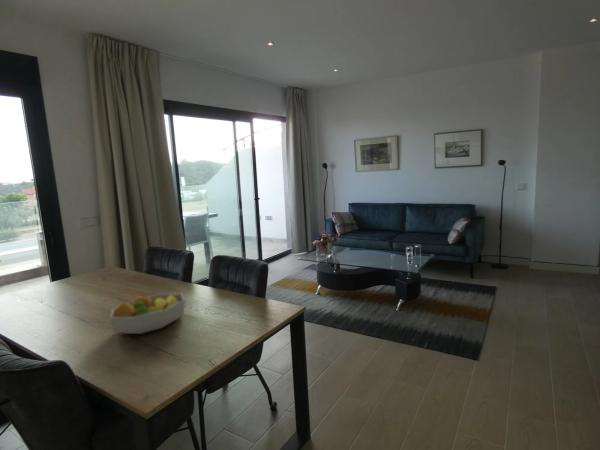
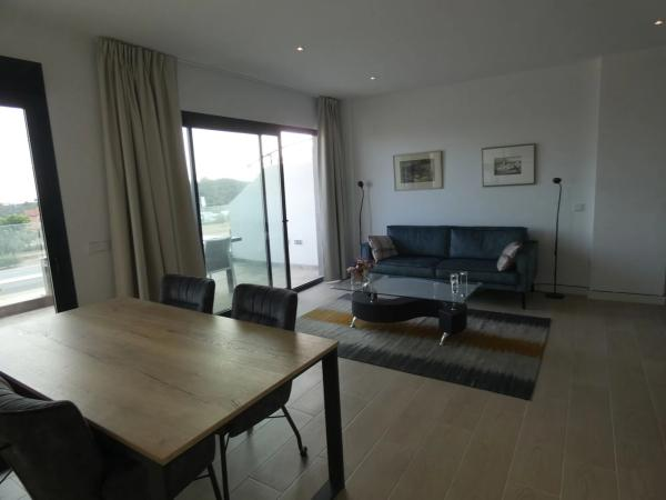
- fruit bowl [109,292,186,335]
